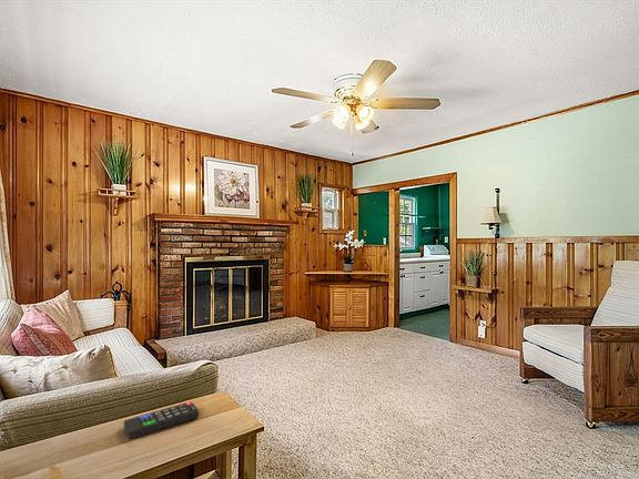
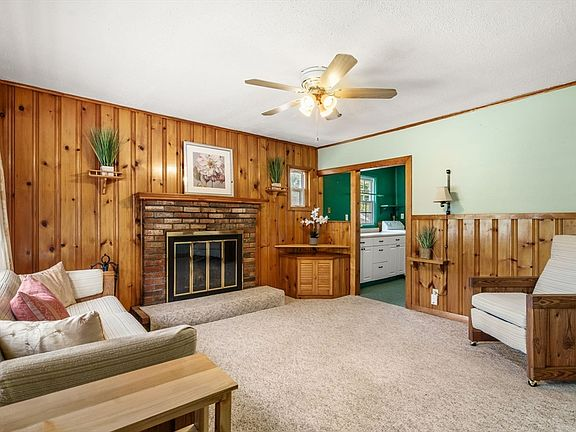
- remote control [123,400,200,440]
